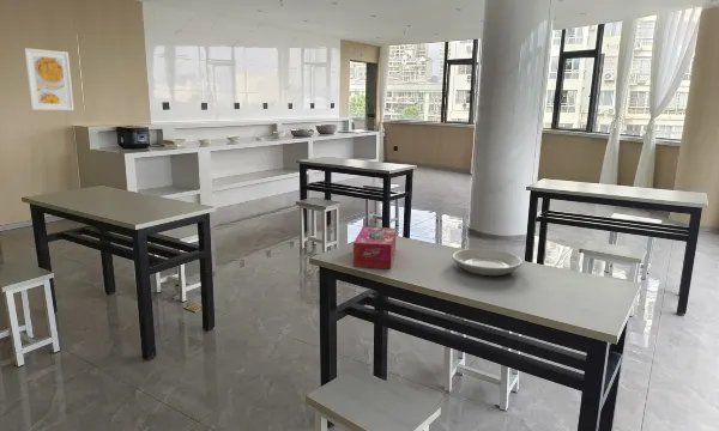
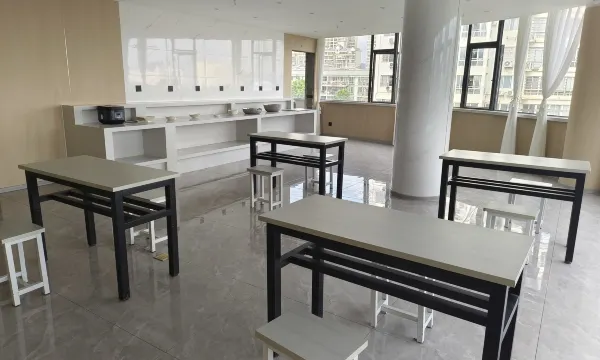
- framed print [23,47,75,111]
- plate [451,248,524,277]
- tissue box [352,226,398,269]
